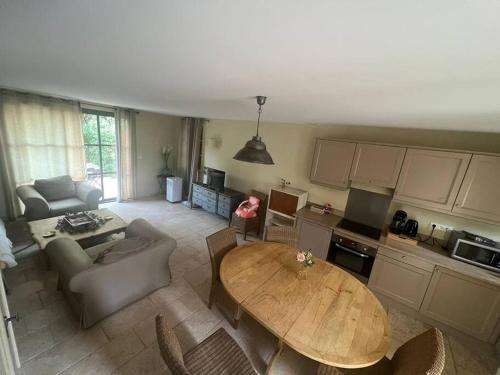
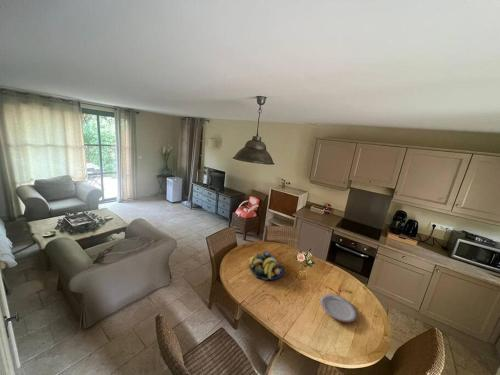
+ plate [319,293,358,323]
+ fruit bowl [248,251,285,281]
